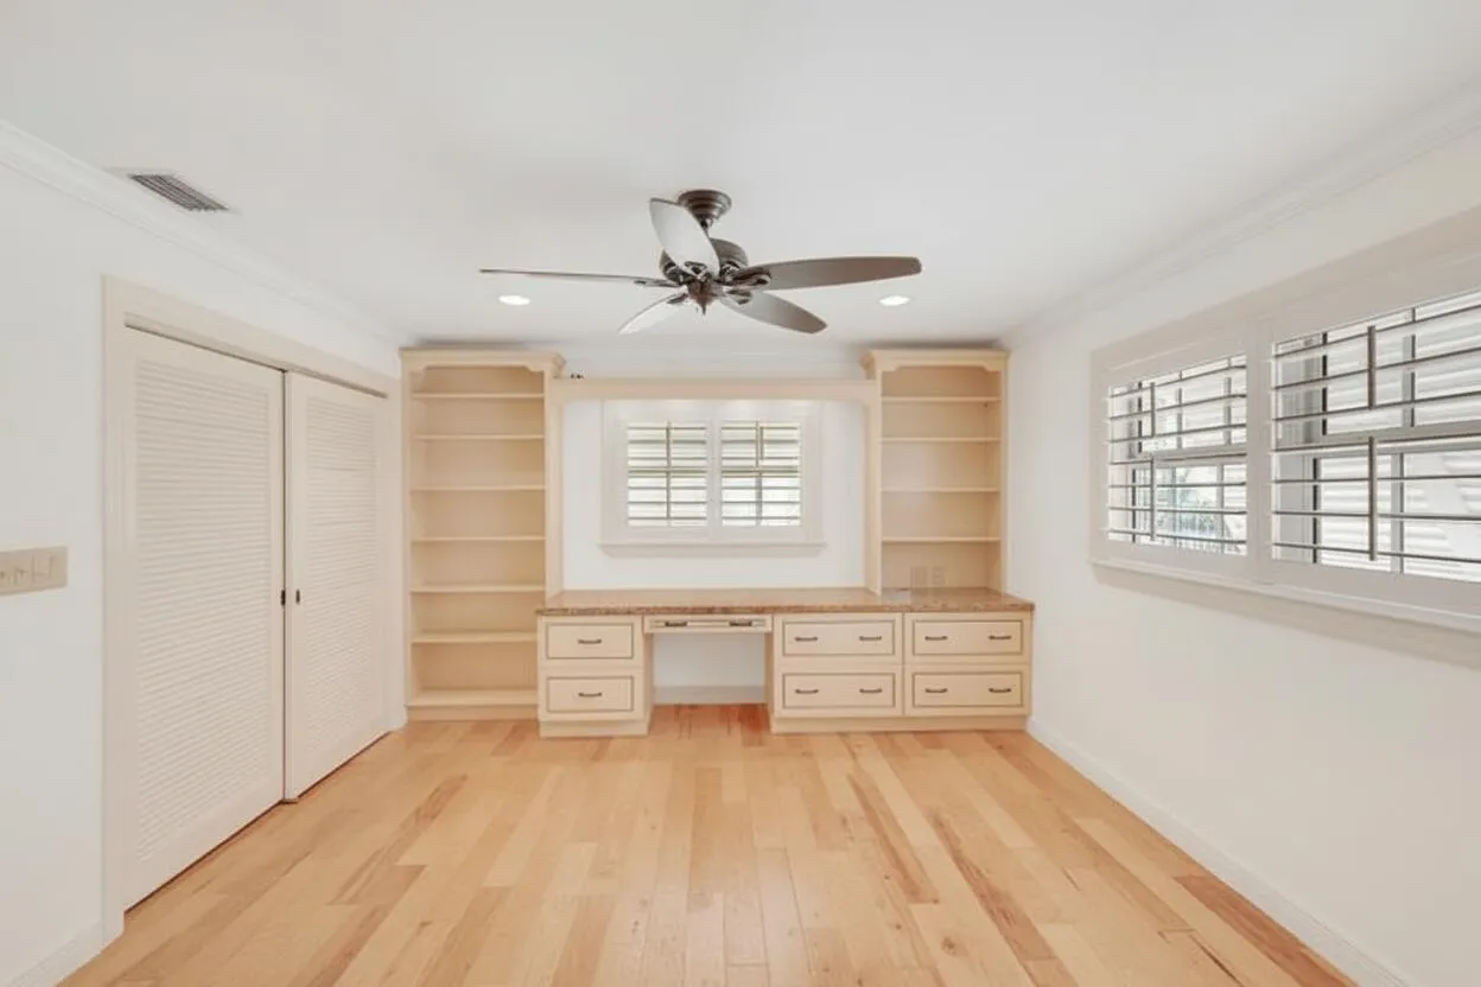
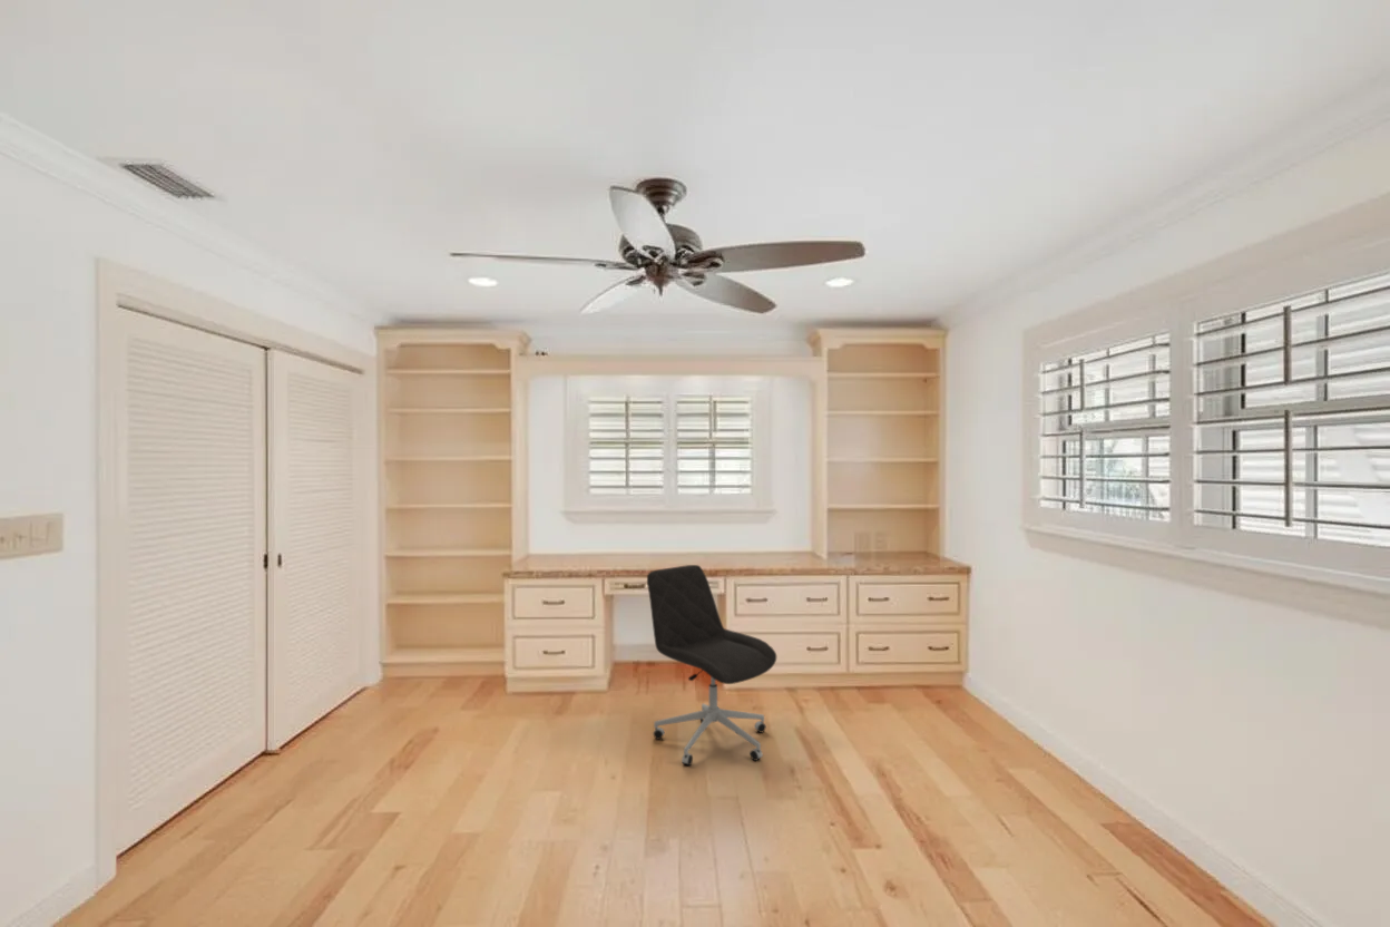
+ office chair [646,564,777,767]
